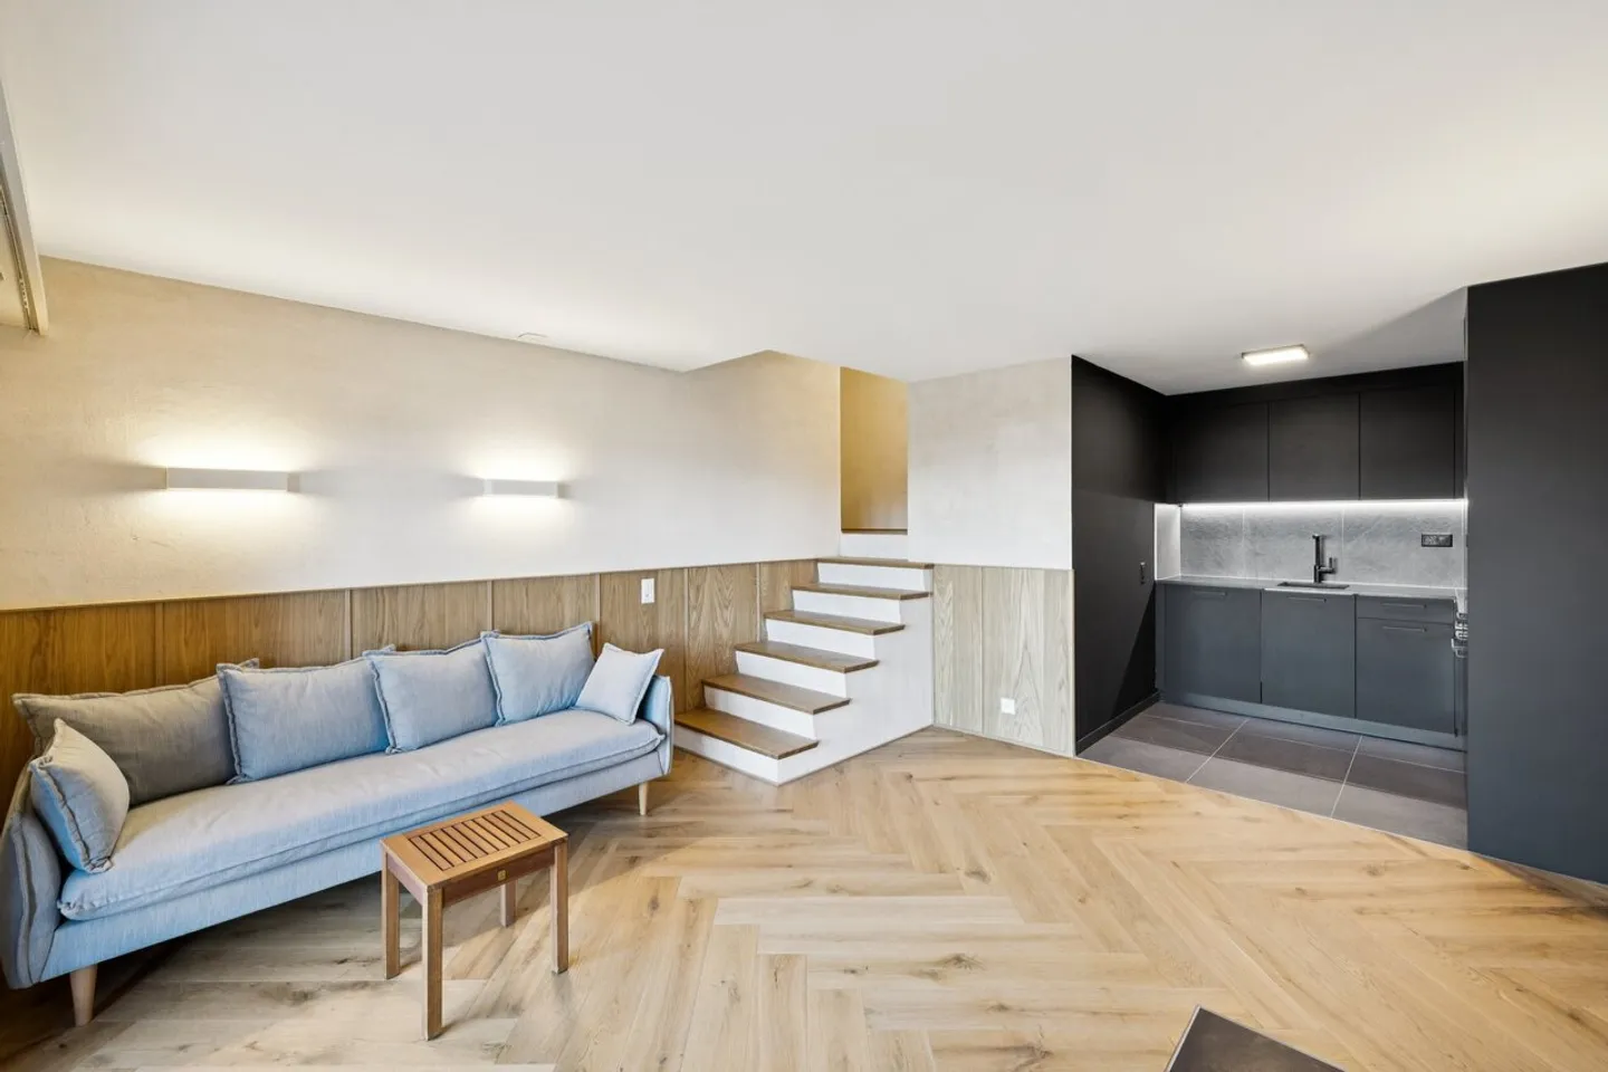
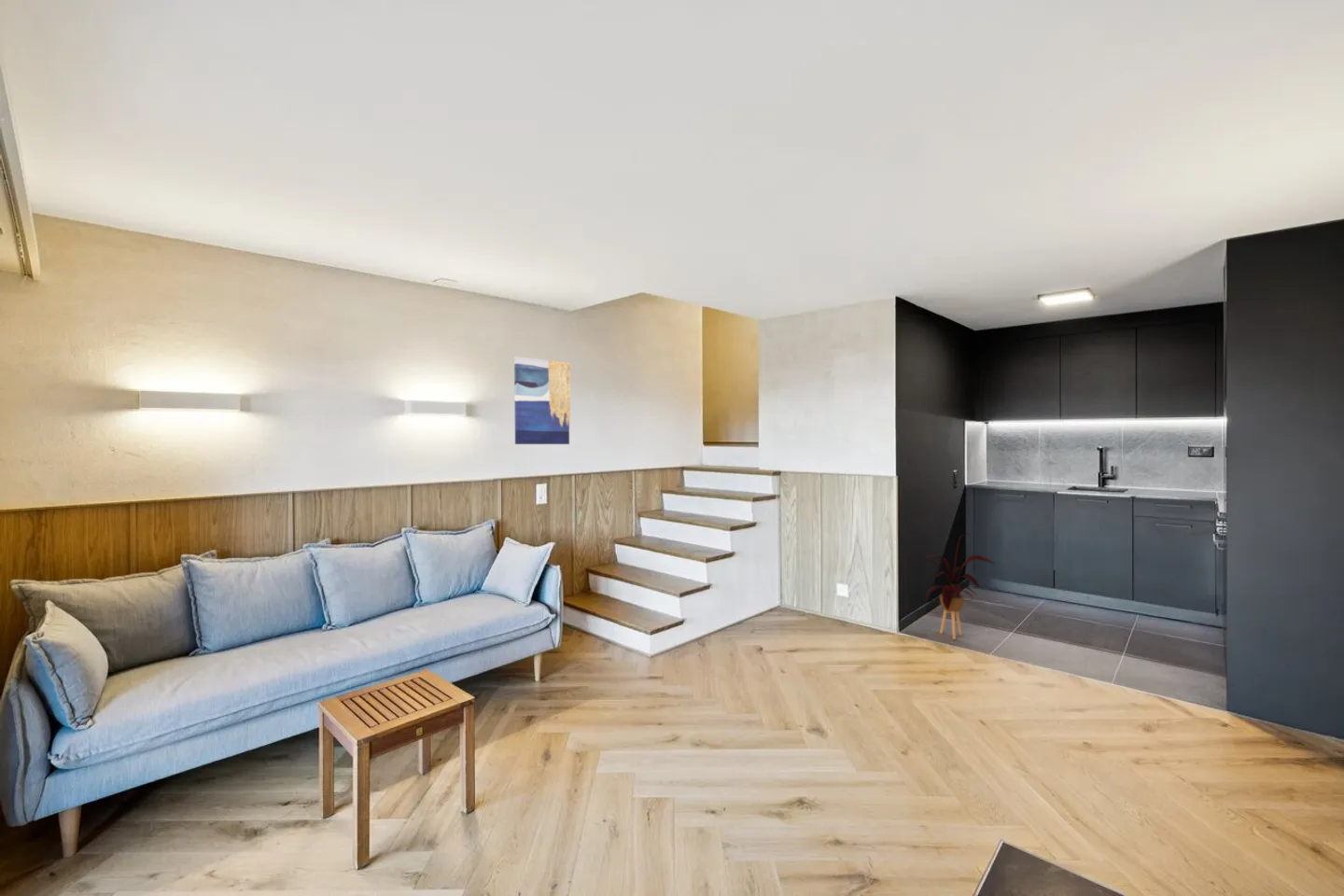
+ house plant [922,533,997,640]
+ wall art [513,356,571,445]
